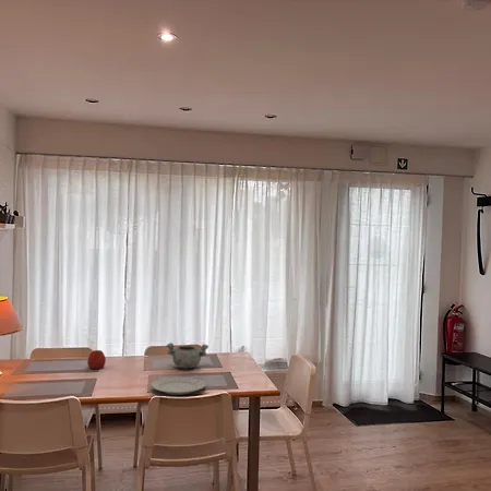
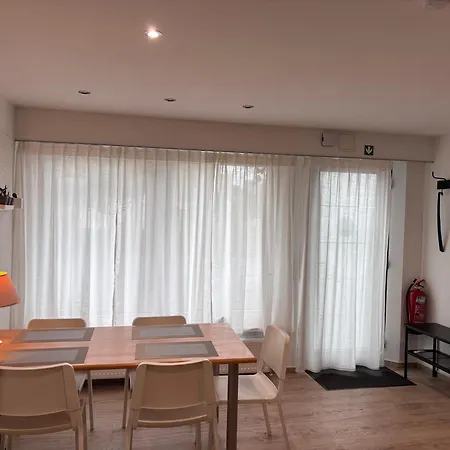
- chinaware [151,376,206,396]
- apple [86,349,107,370]
- decorative bowl [166,342,209,370]
